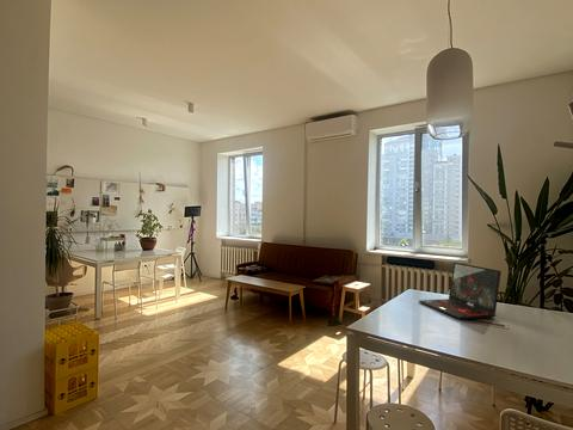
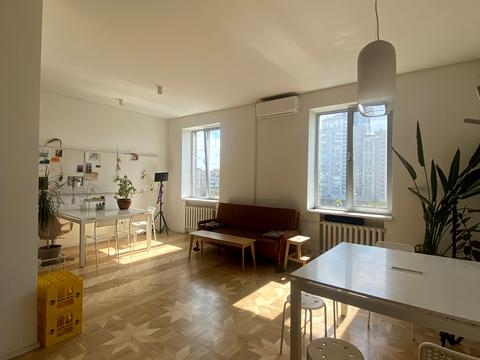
- laptop [418,262,503,320]
